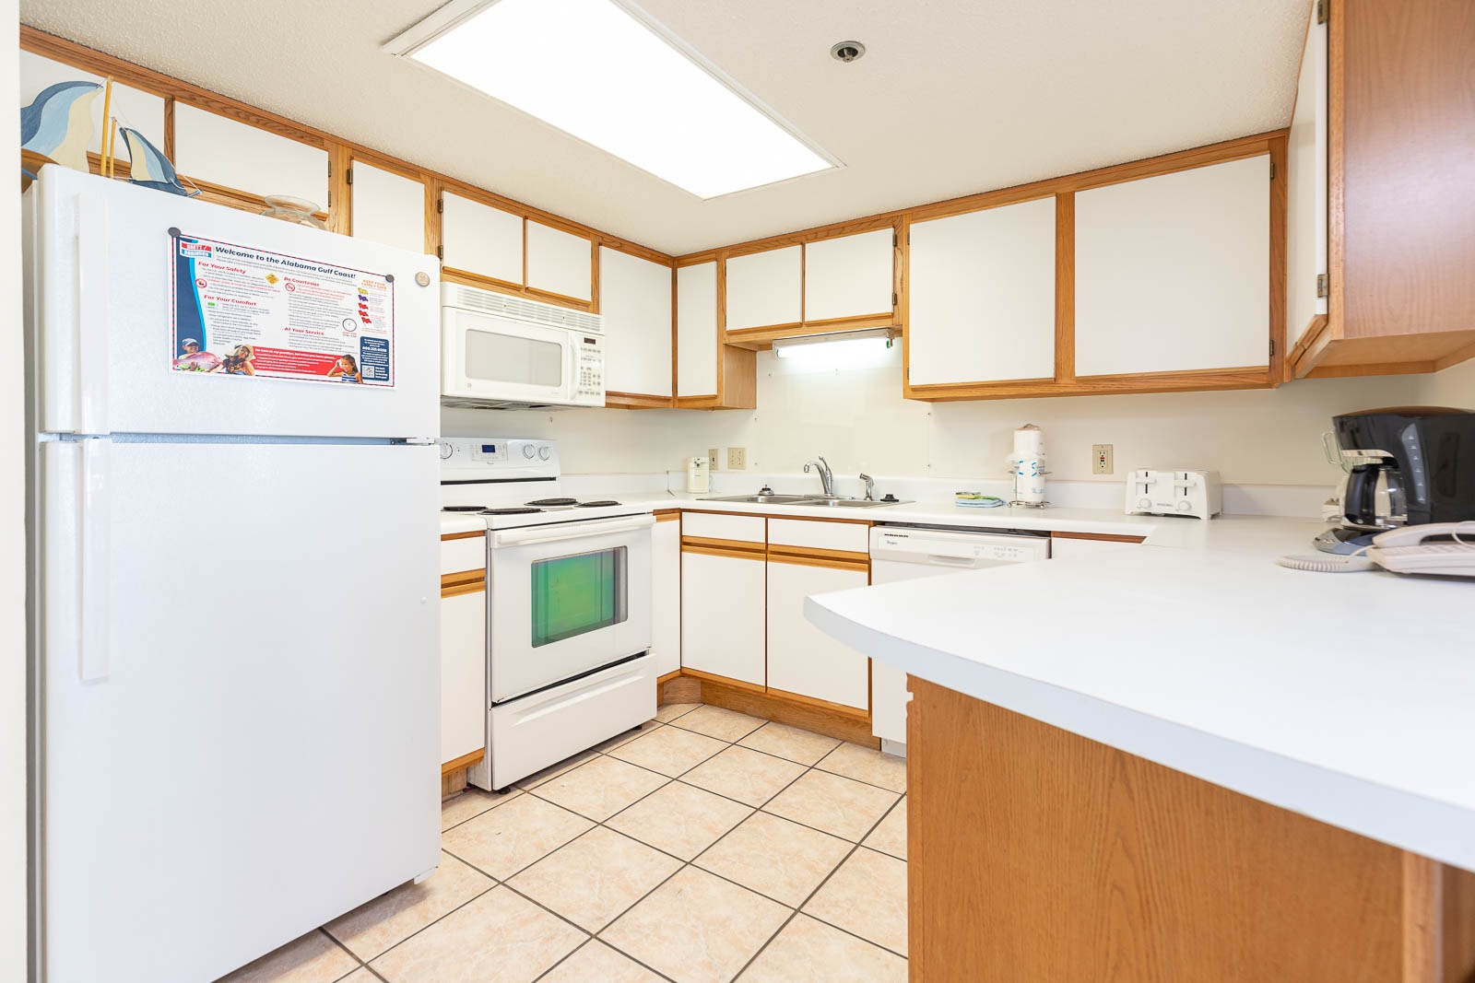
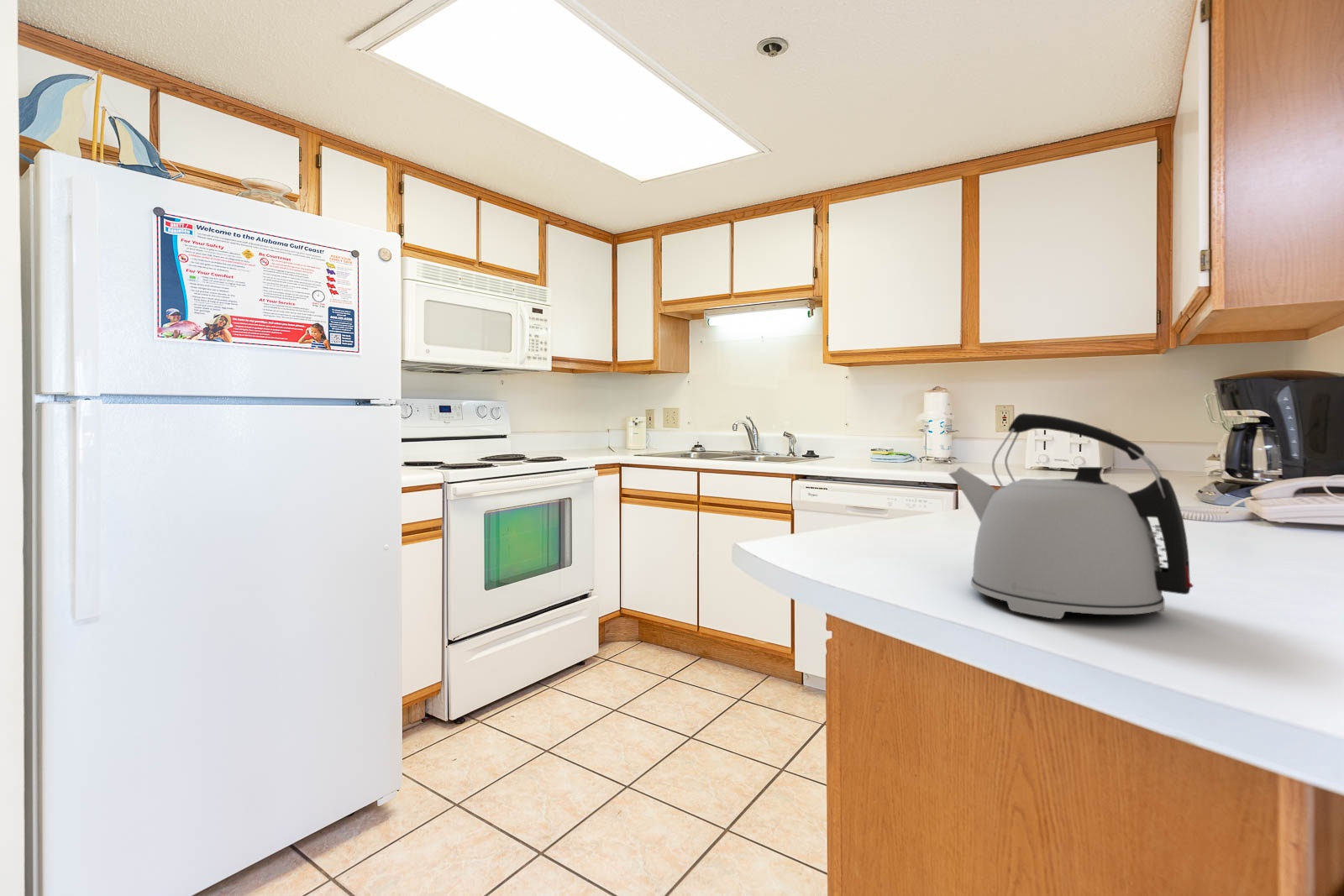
+ kettle [948,412,1194,620]
